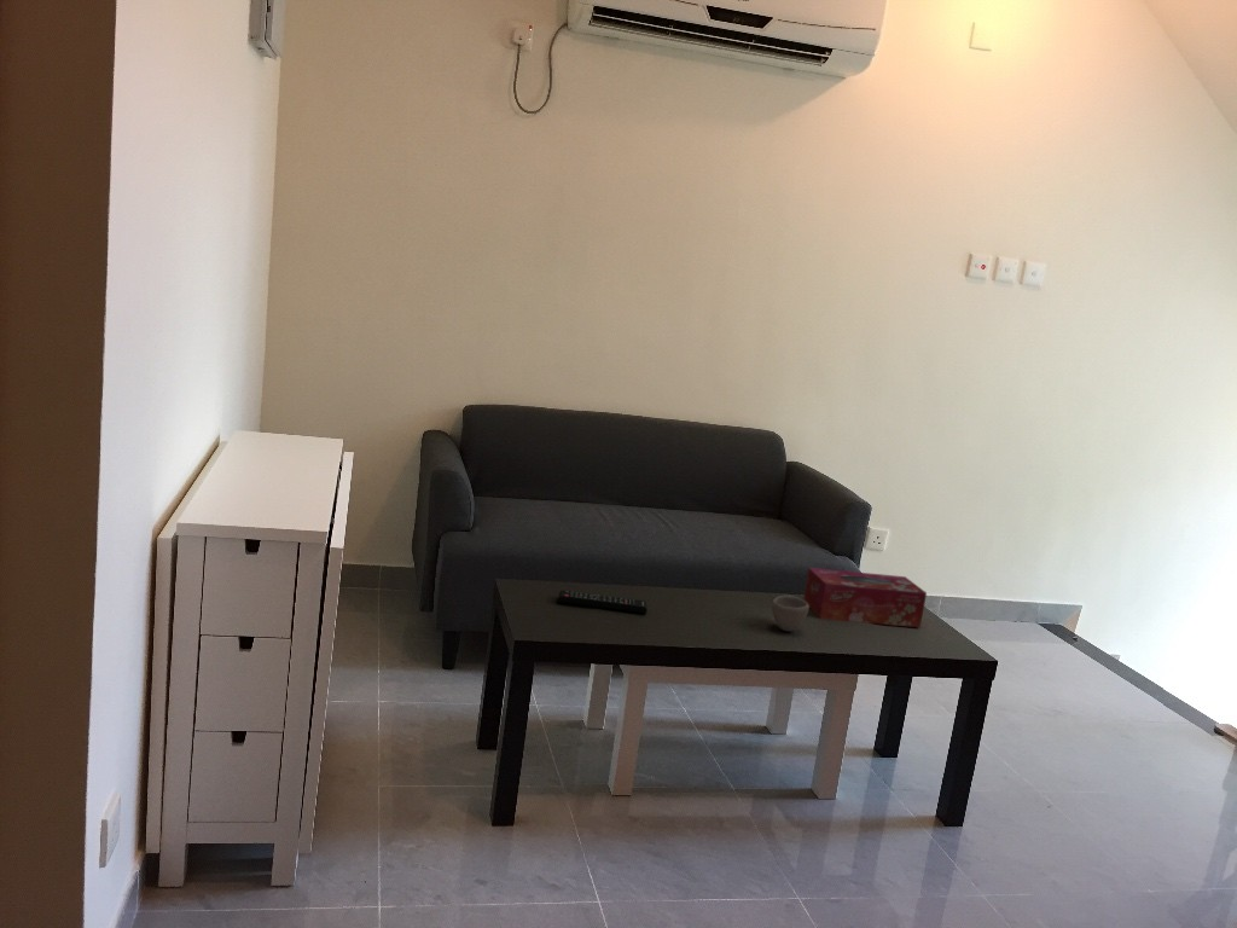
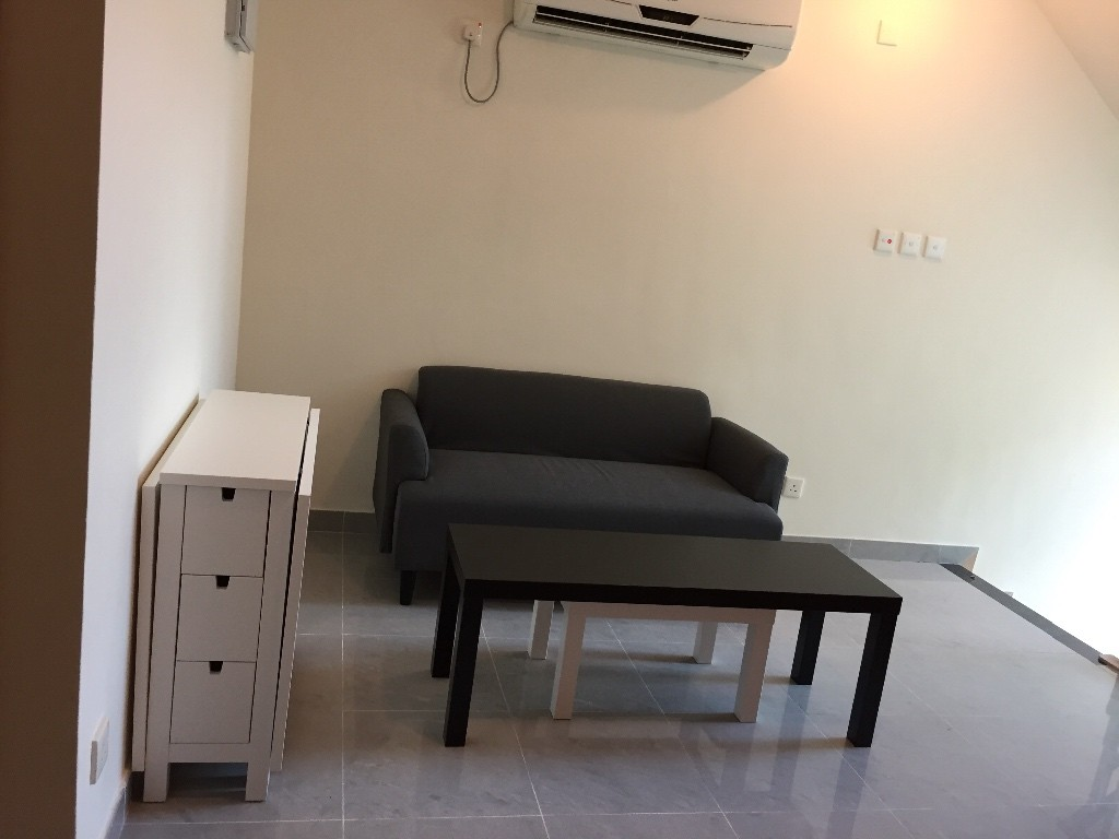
- remote control [557,590,649,614]
- tissue box [802,567,928,628]
- cup [771,594,811,633]
